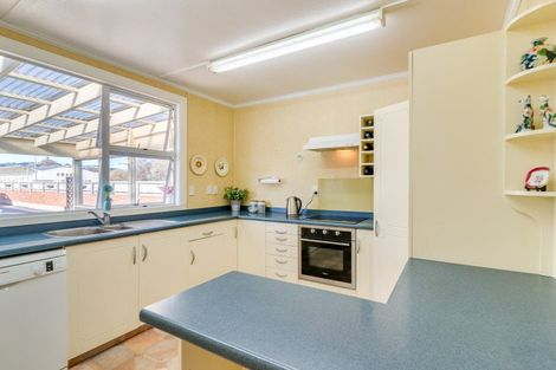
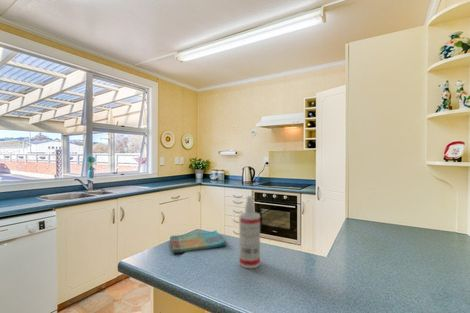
+ dish towel [169,229,228,254]
+ spray bottle [238,195,261,269]
